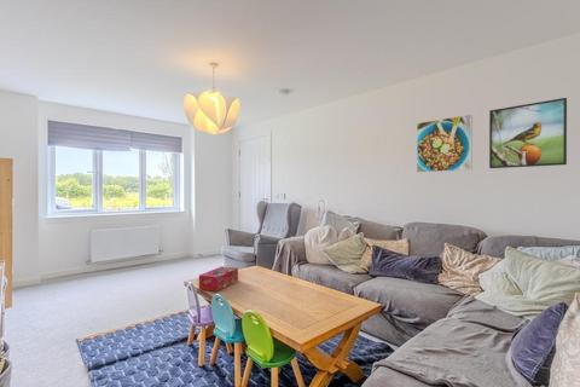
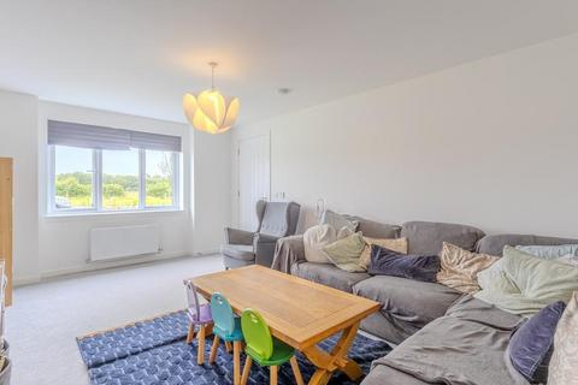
- tissue box [198,265,239,293]
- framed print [488,97,568,169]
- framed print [416,114,474,174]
